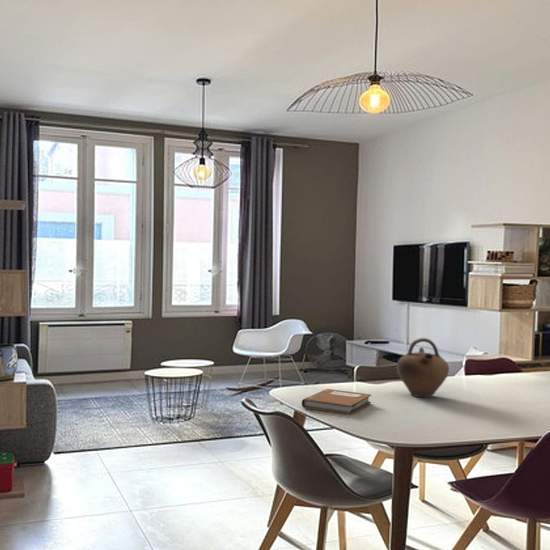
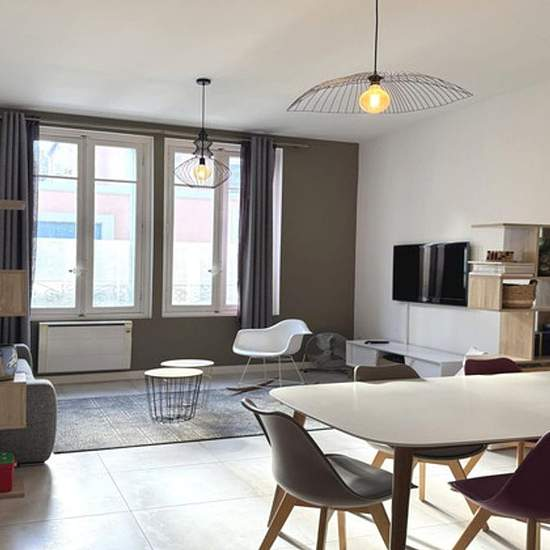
- jug [396,337,450,398]
- notebook [301,388,372,416]
